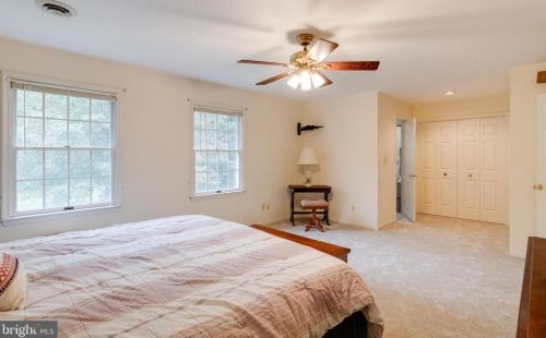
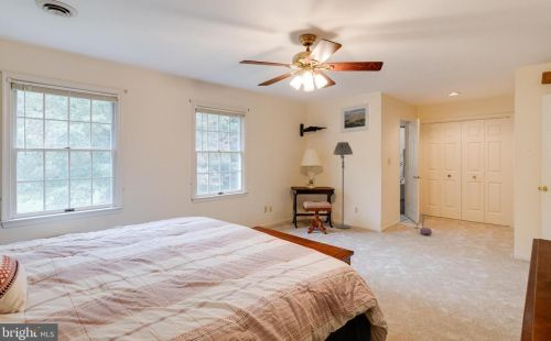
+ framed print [339,102,371,134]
+ floor lamp [333,141,354,230]
+ vacuum cleaner [412,212,433,235]
